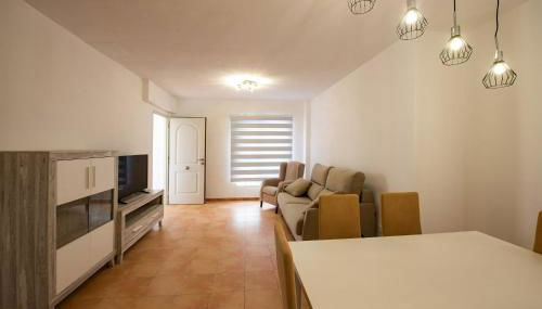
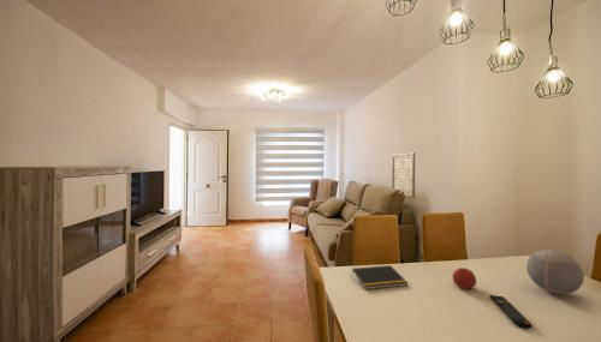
+ wall art [391,151,416,200]
+ notepad [350,264,409,290]
+ remote control [489,294,534,330]
+ fruit [451,266,477,290]
+ decorative orb [525,248,585,295]
